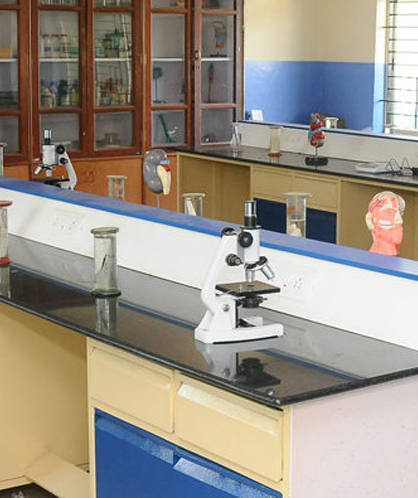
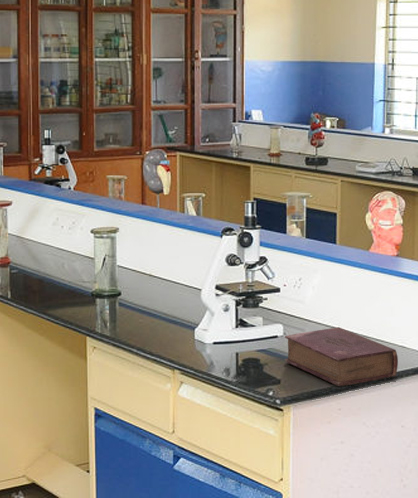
+ book [284,326,399,387]
